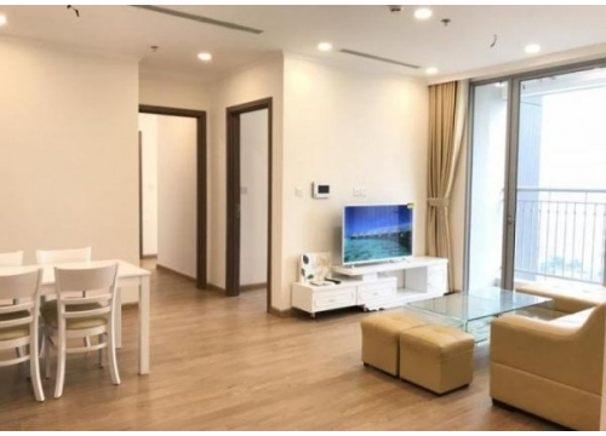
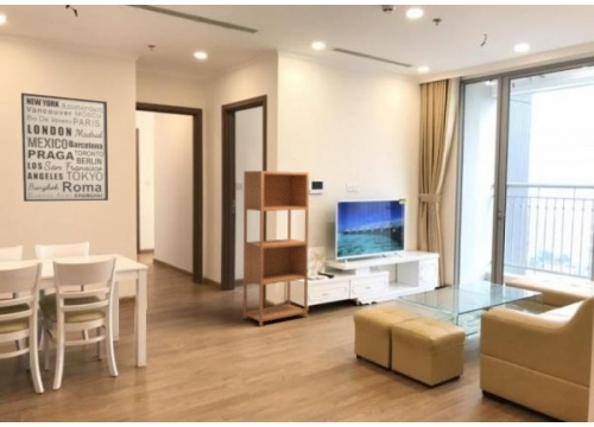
+ bookcase [242,170,310,327]
+ wall art [20,91,109,203]
